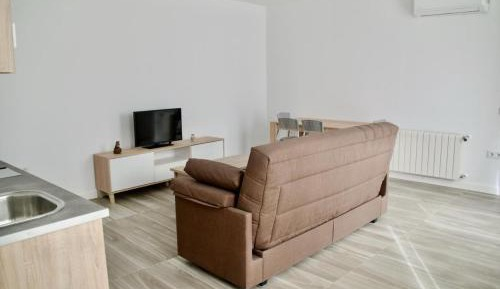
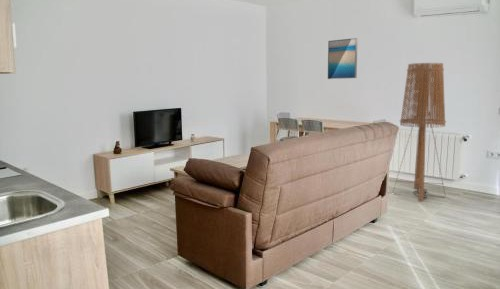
+ wall art [327,37,359,80]
+ floor lamp [392,62,447,203]
